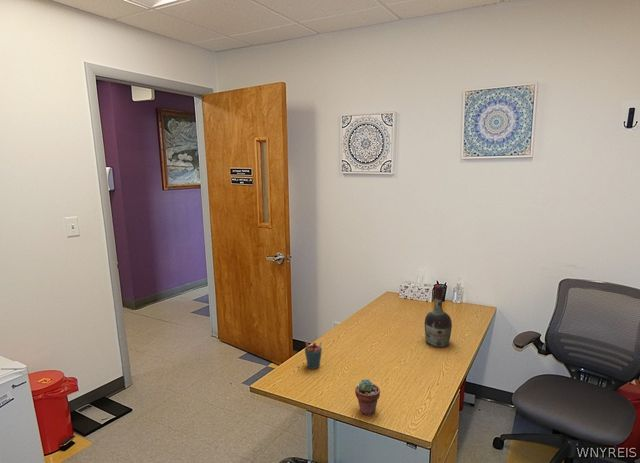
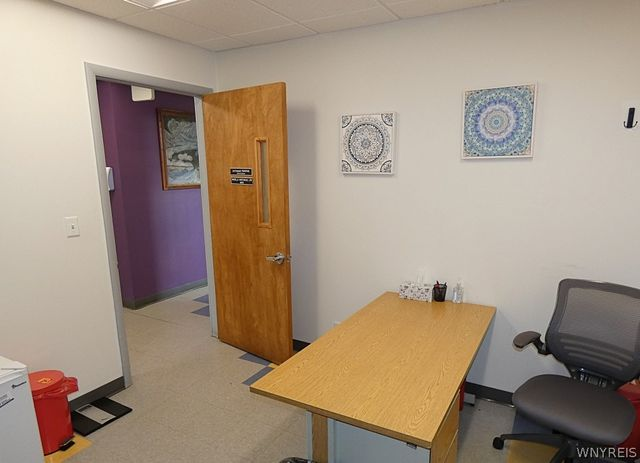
- potted succulent [354,378,381,417]
- cognac bottle [423,284,453,348]
- pen holder [303,340,323,370]
